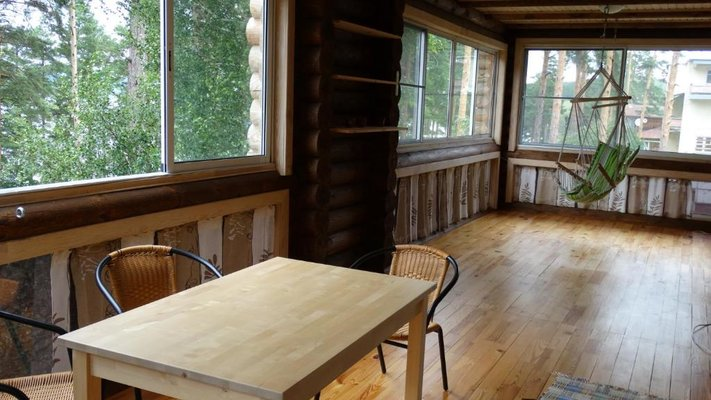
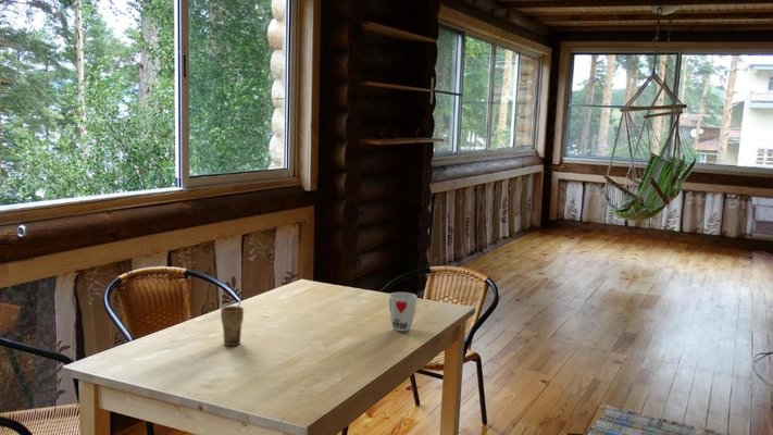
+ cup [220,297,245,347]
+ cup [388,291,417,333]
